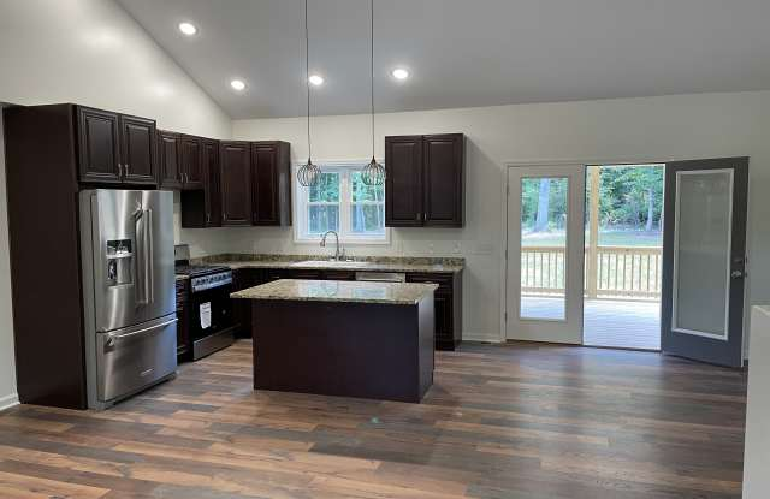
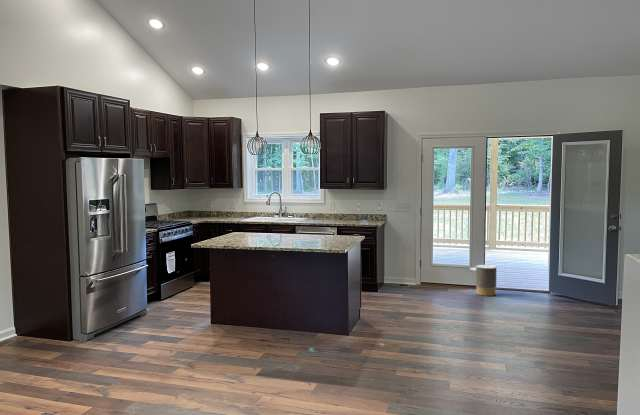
+ trash can [469,264,498,297]
